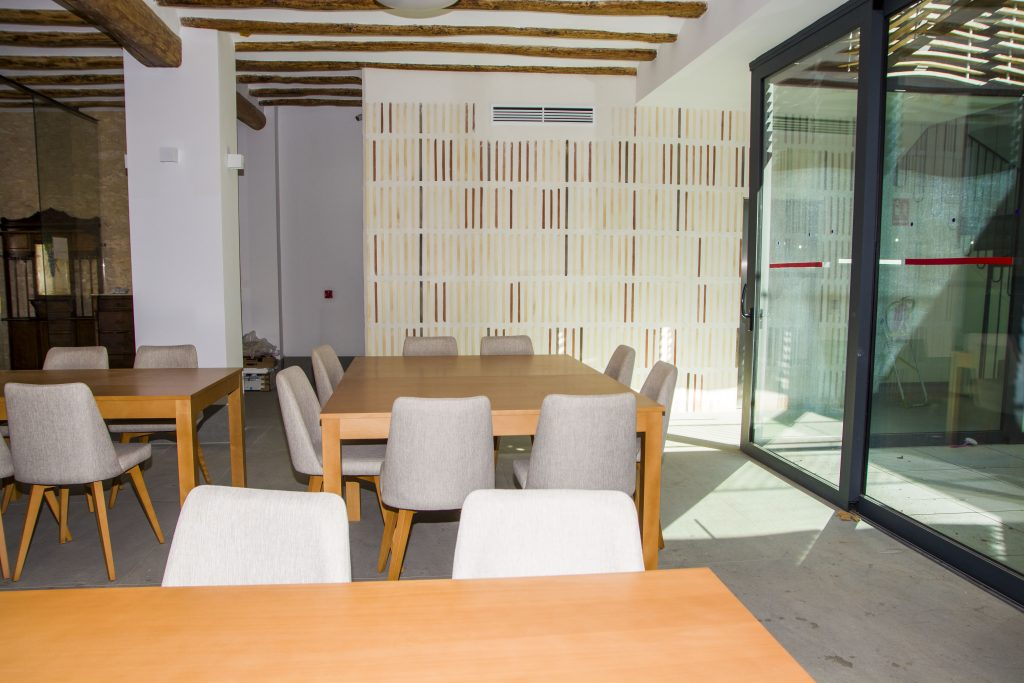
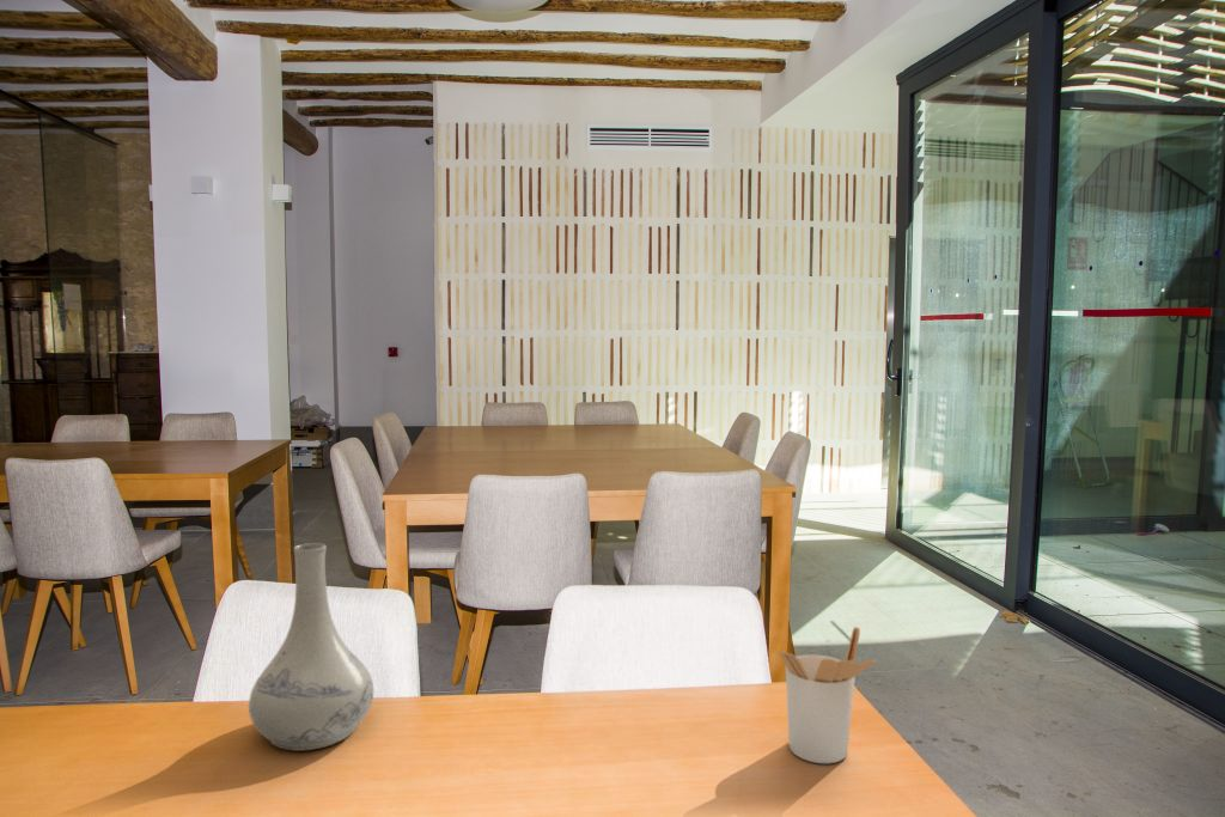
+ utensil holder [776,626,877,764]
+ vase [248,542,374,752]
